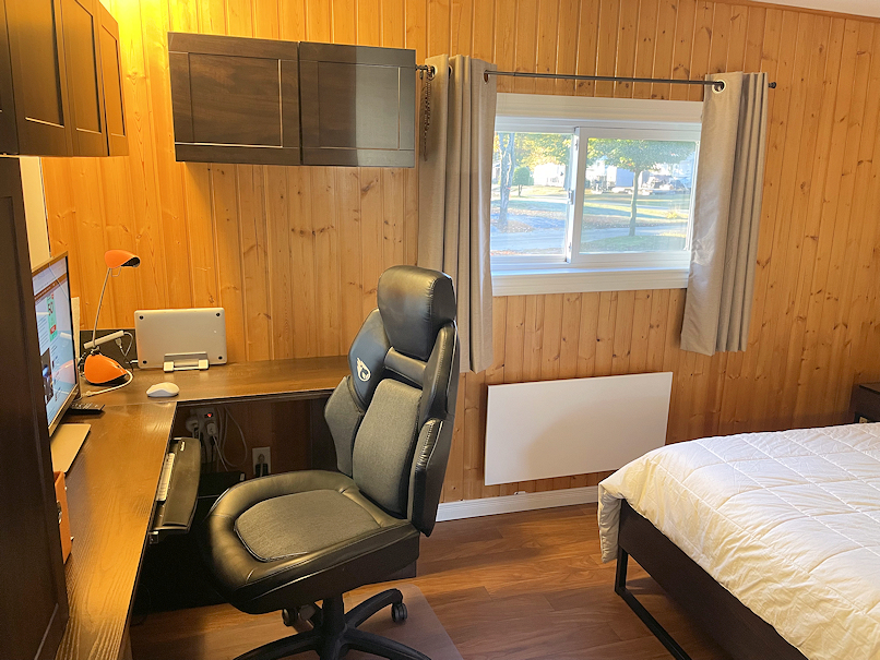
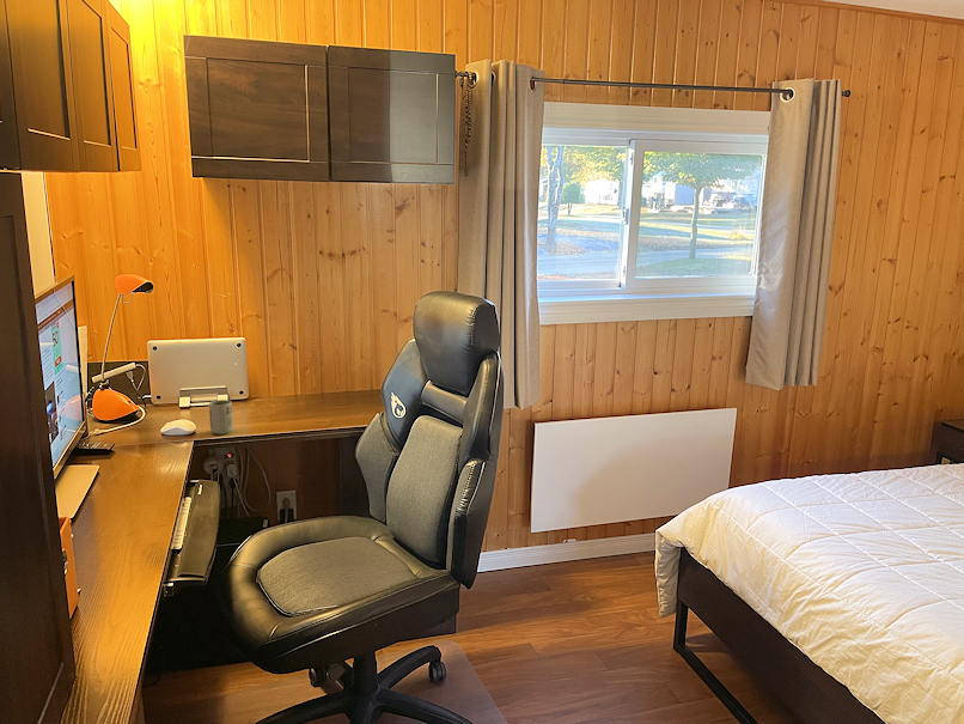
+ cup [208,398,234,436]
